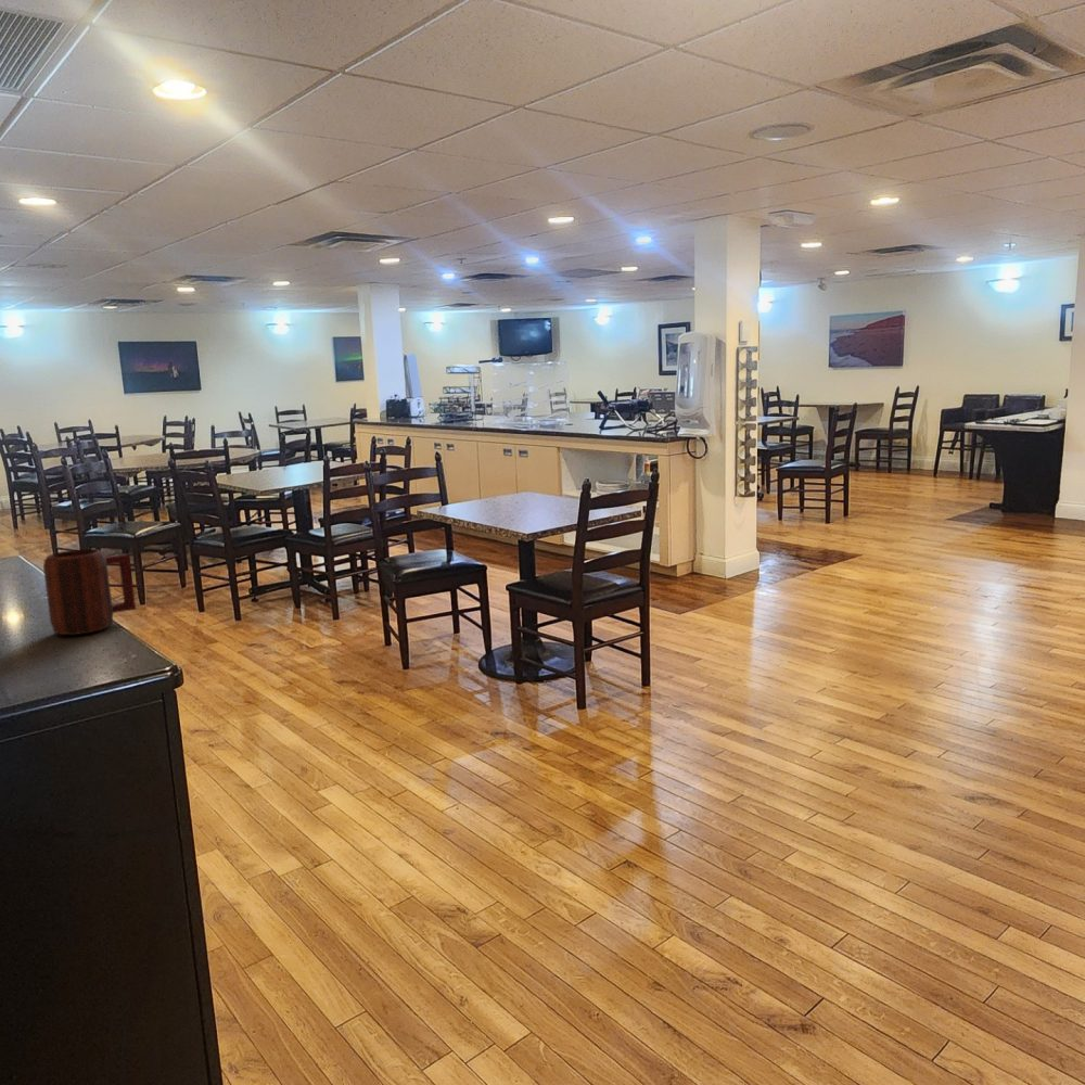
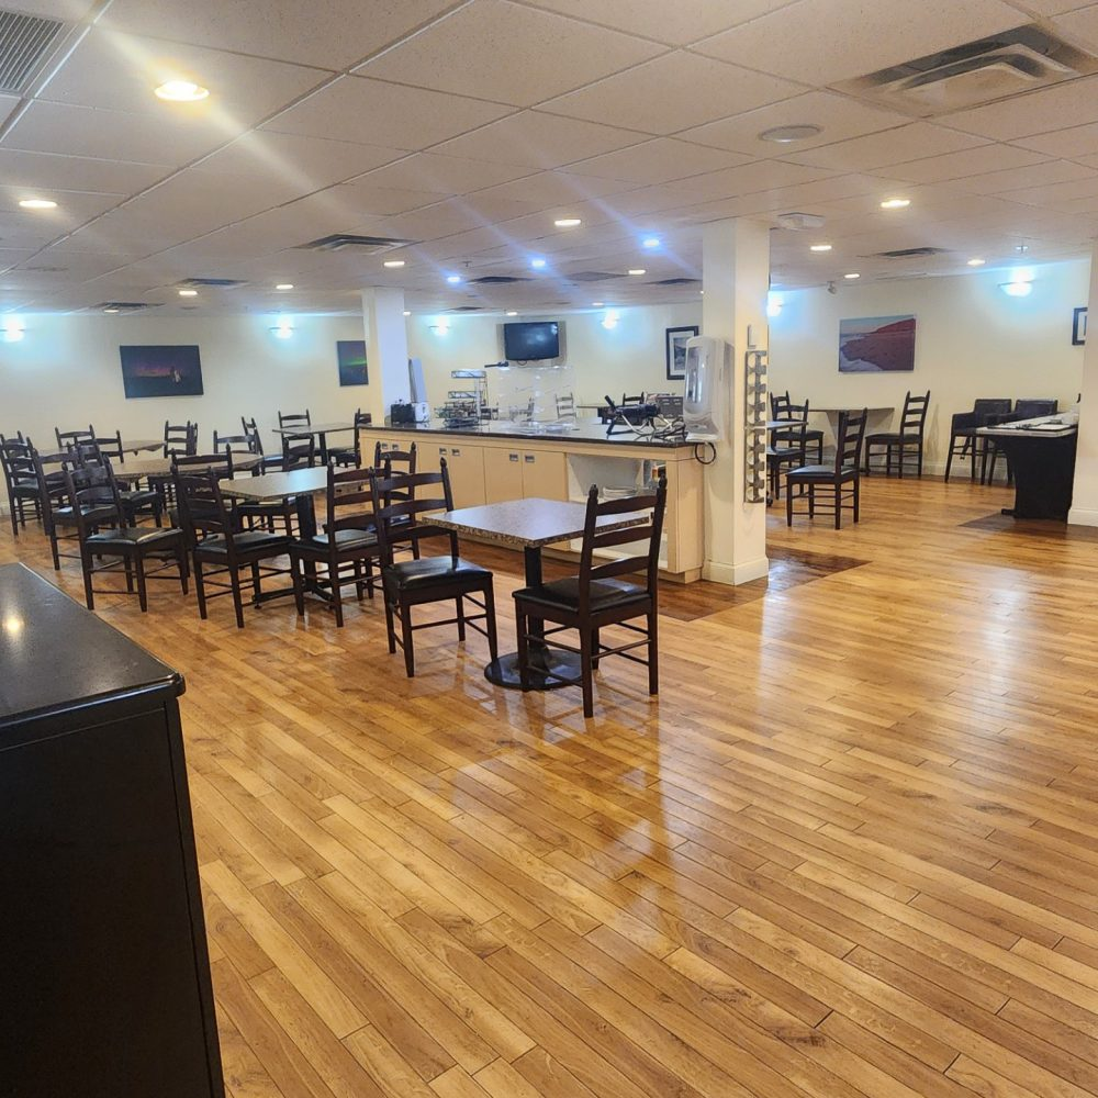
- mug [42,548,137,636]
